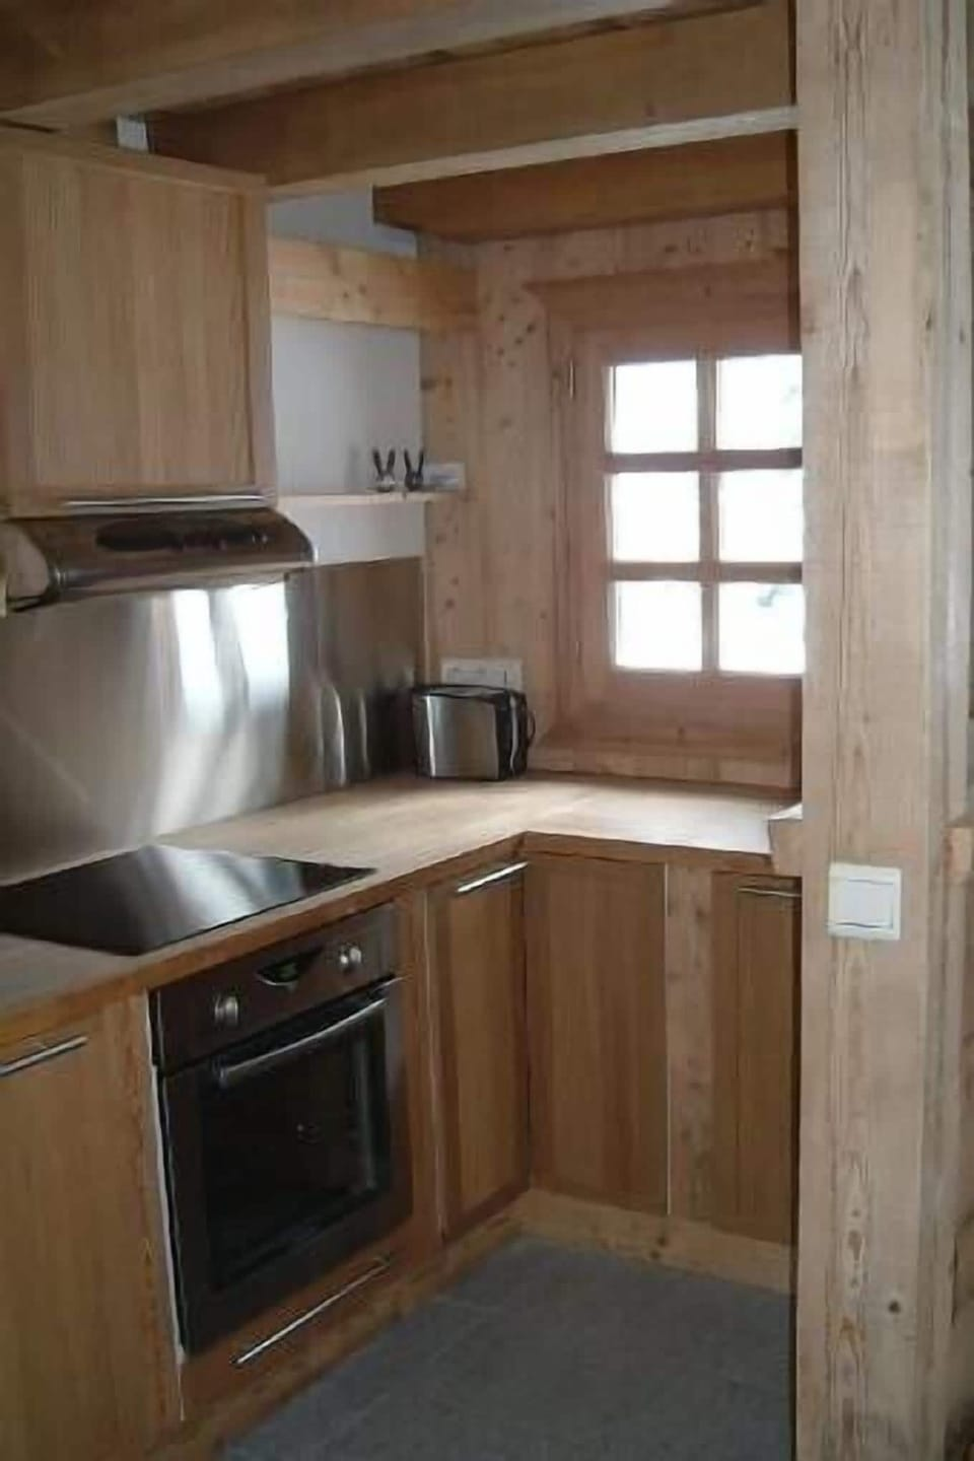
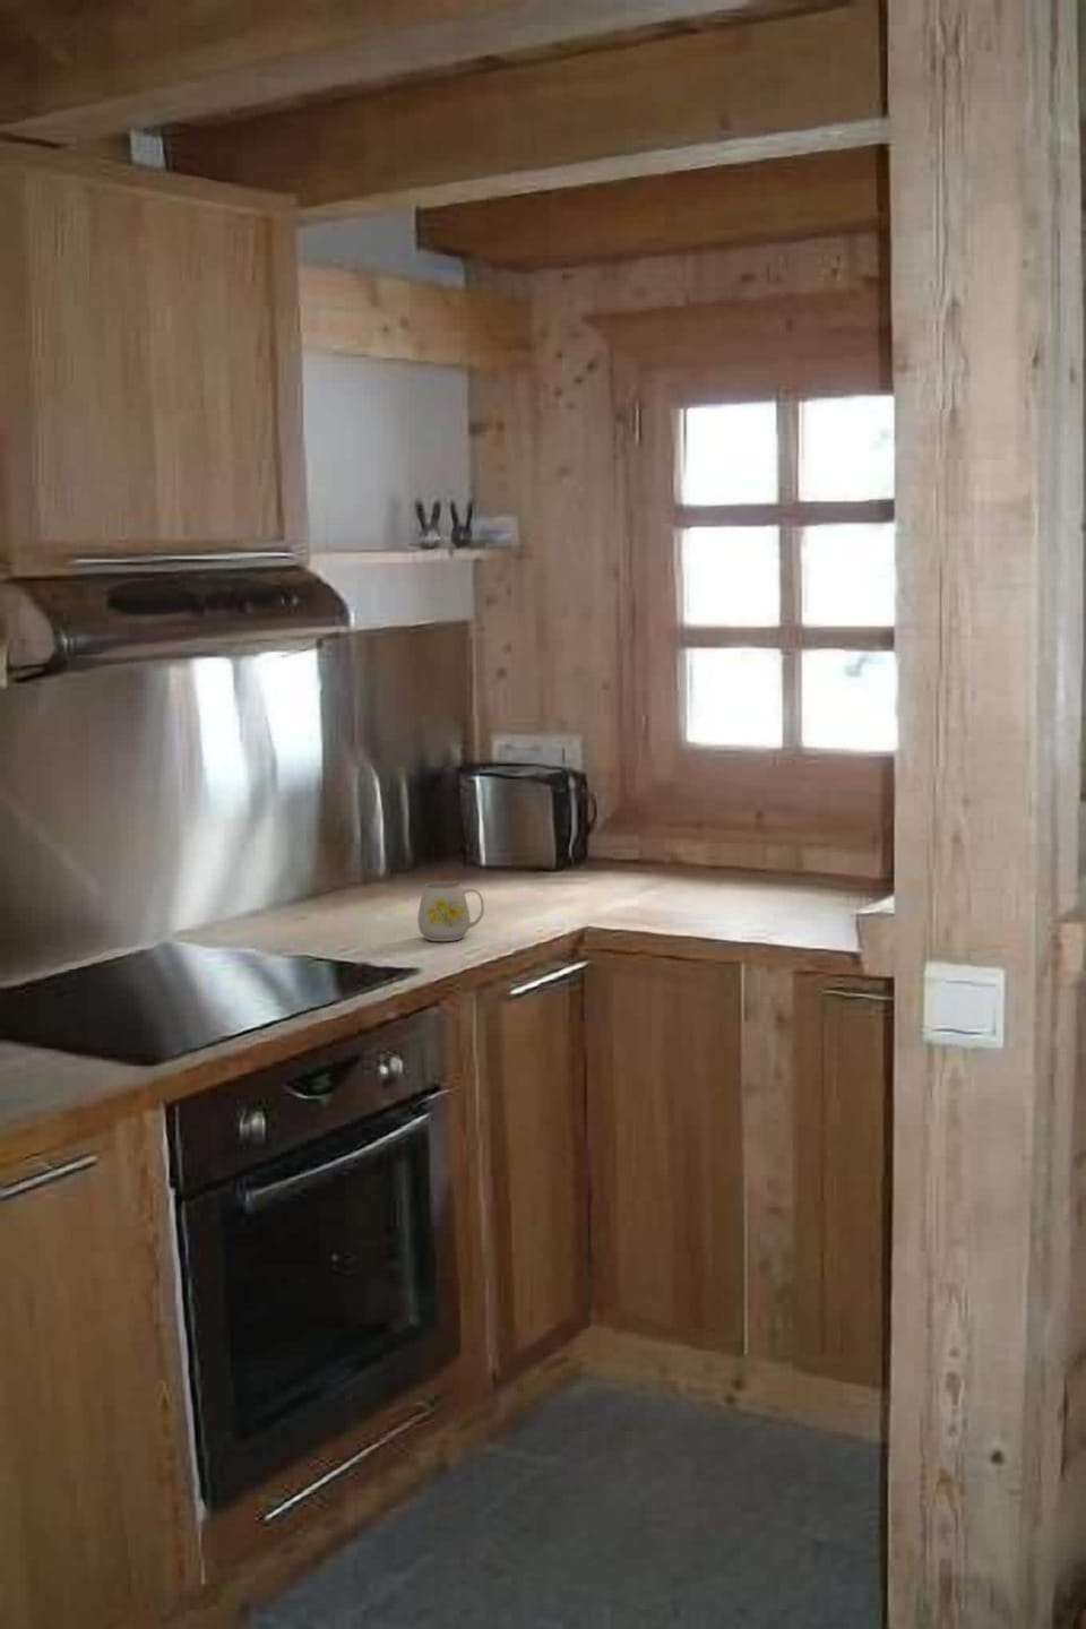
+ mug [416,880,485,942]
